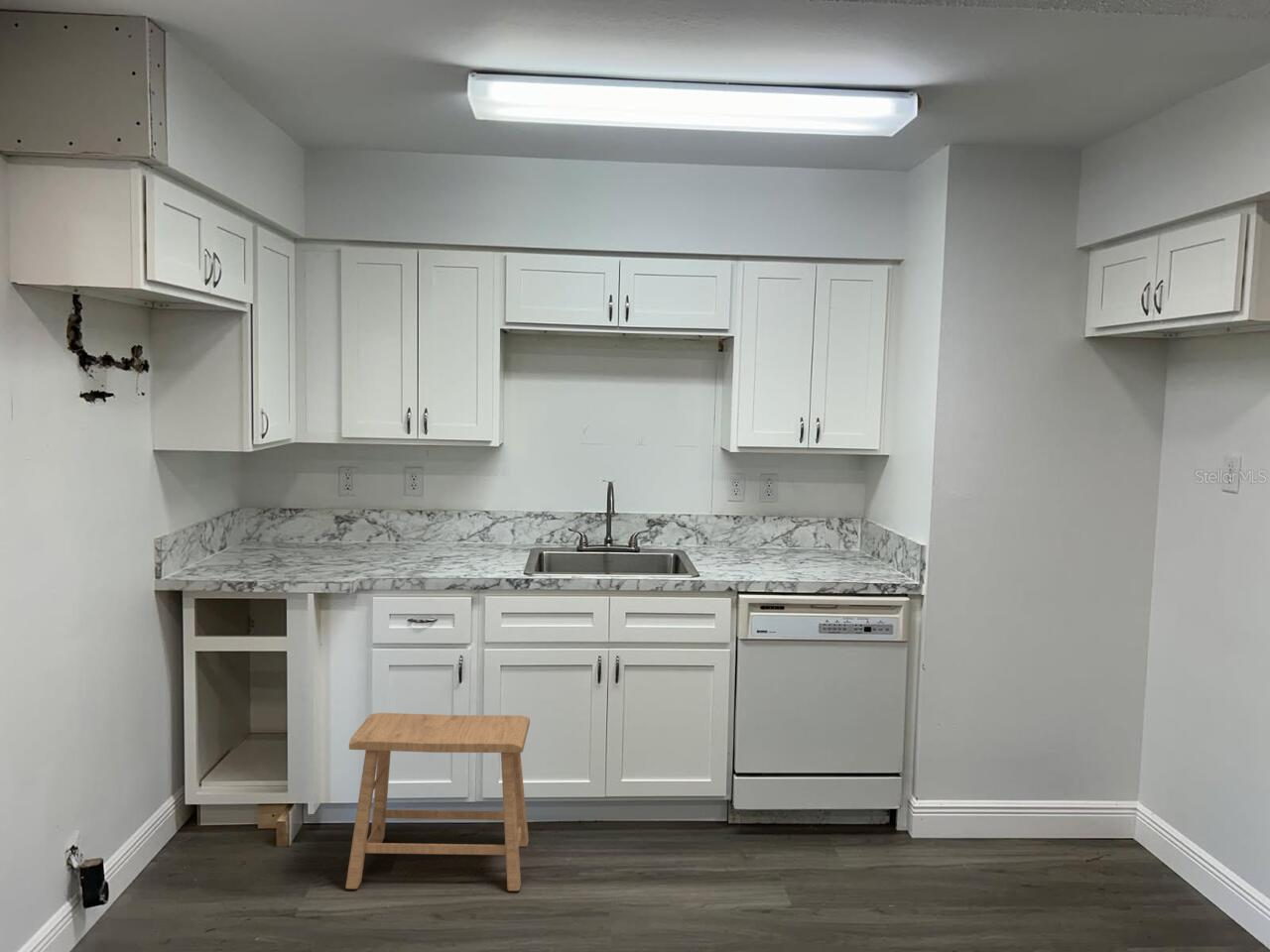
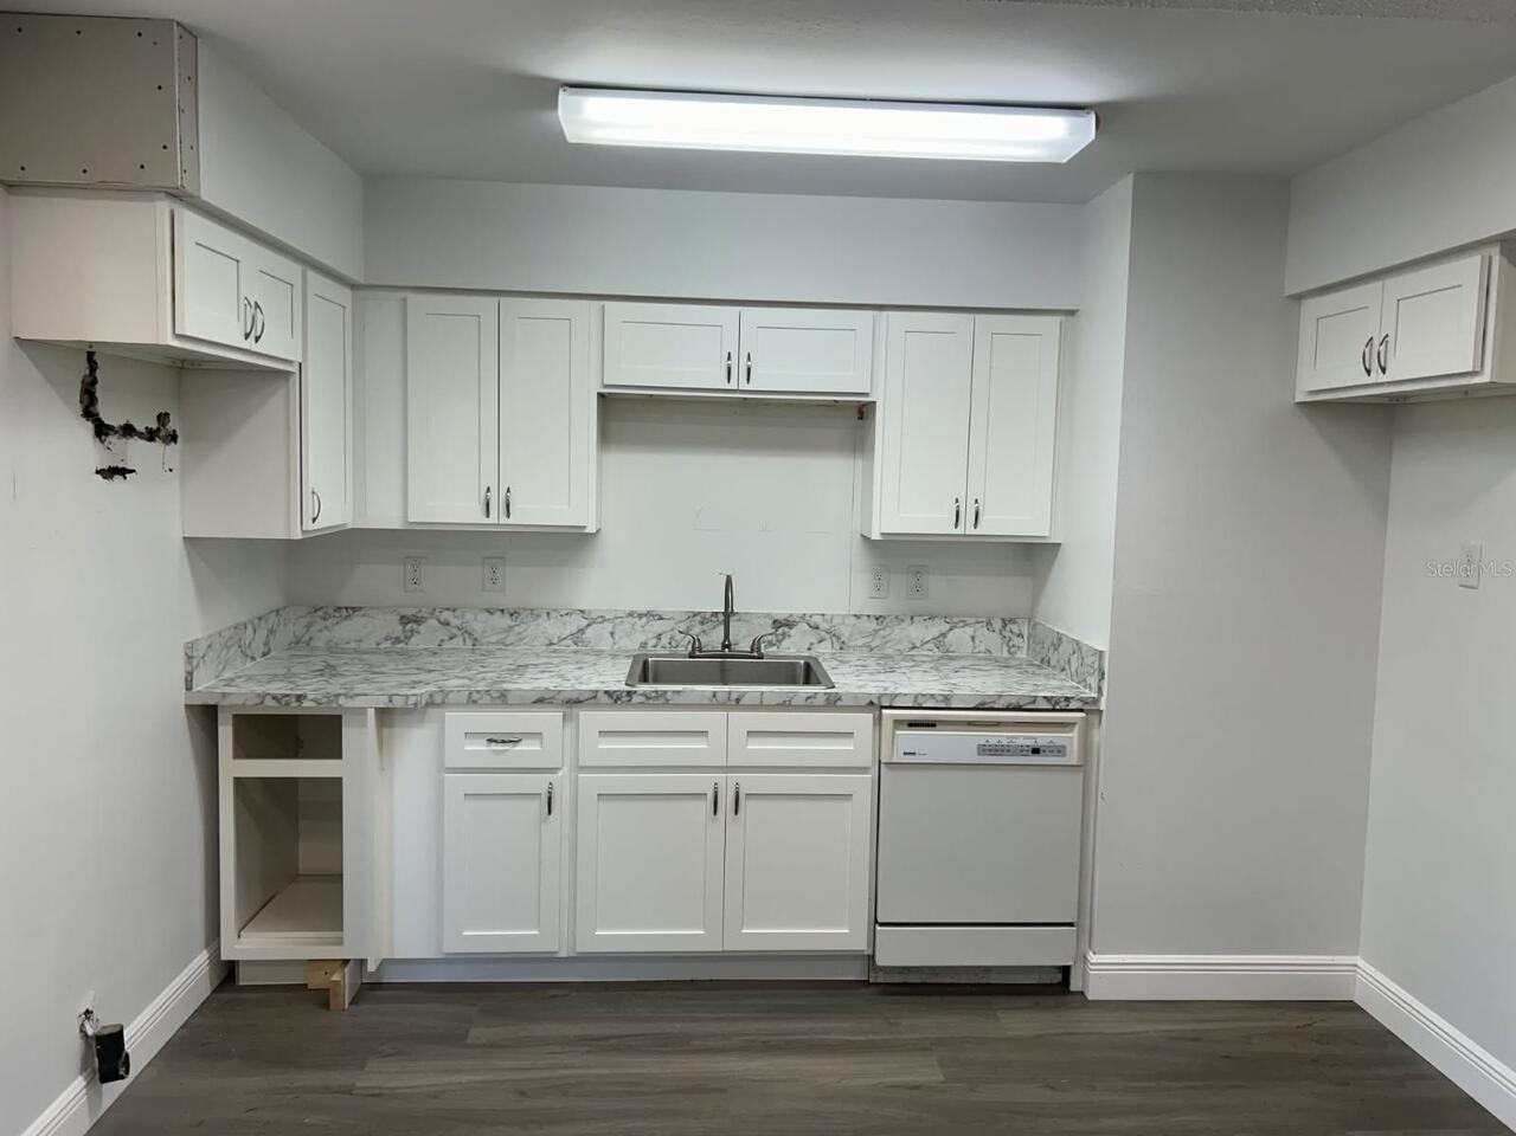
- stool [345,712,531,892]
